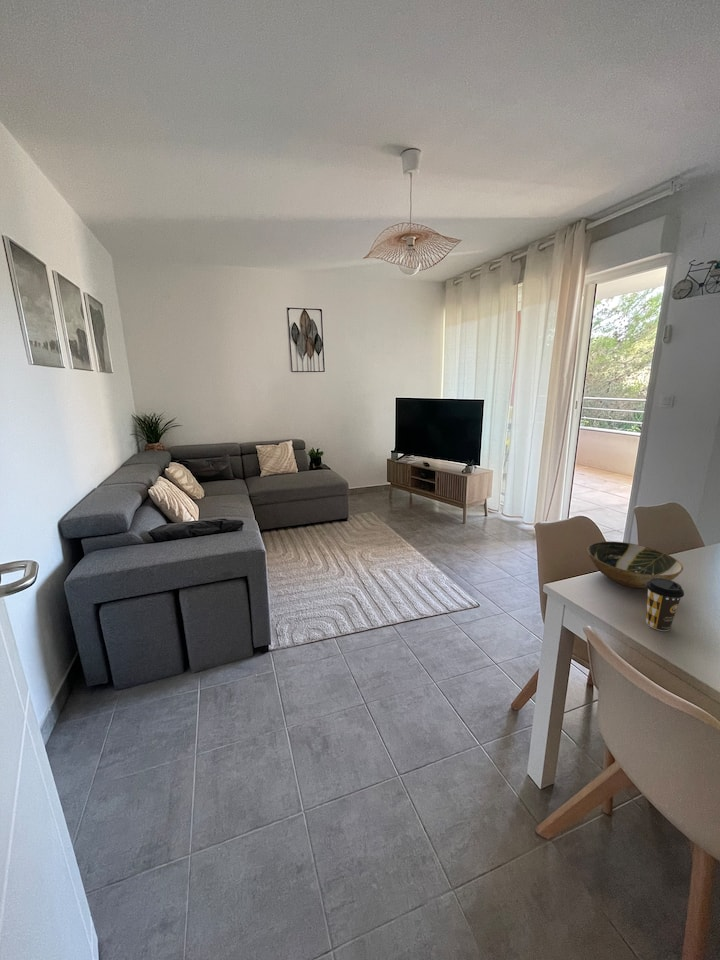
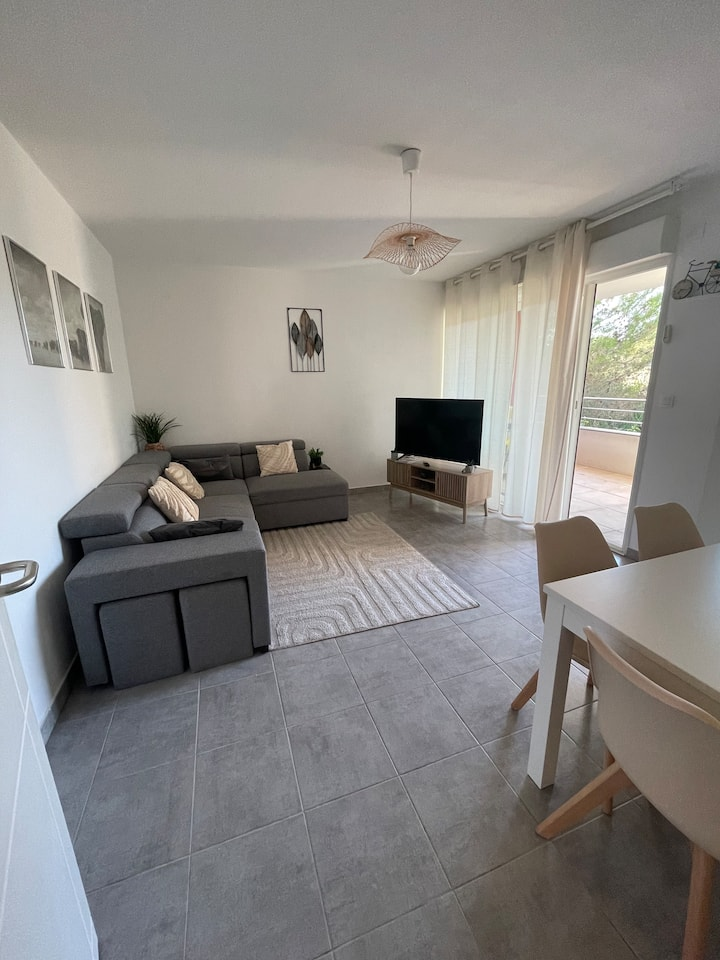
- coffee cup [645,578,685,632]
- bowl [586,541,684,589]
